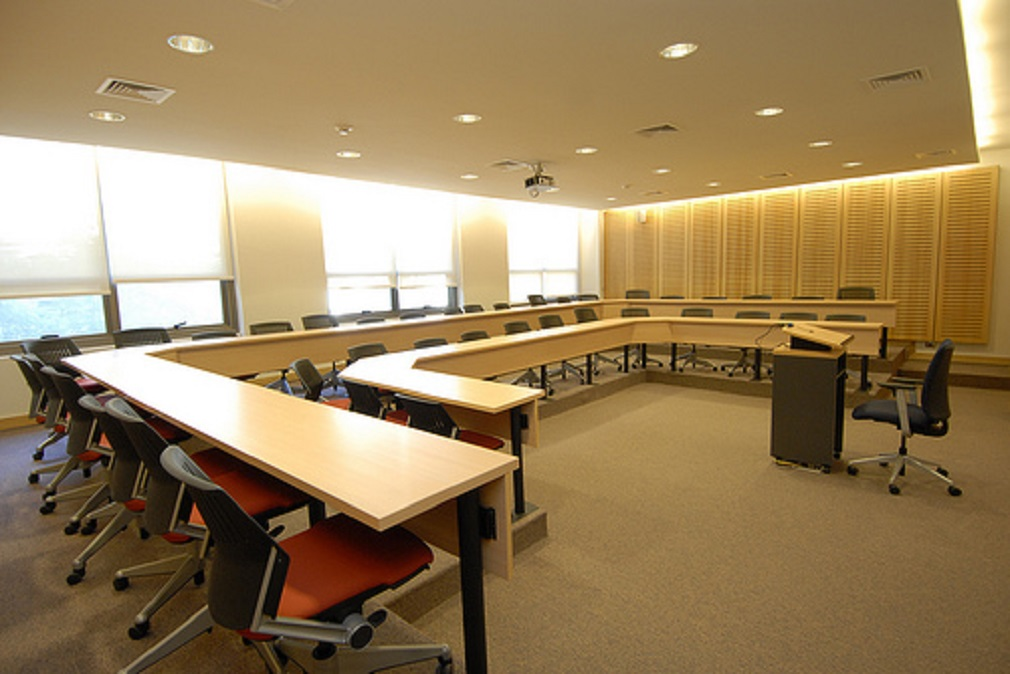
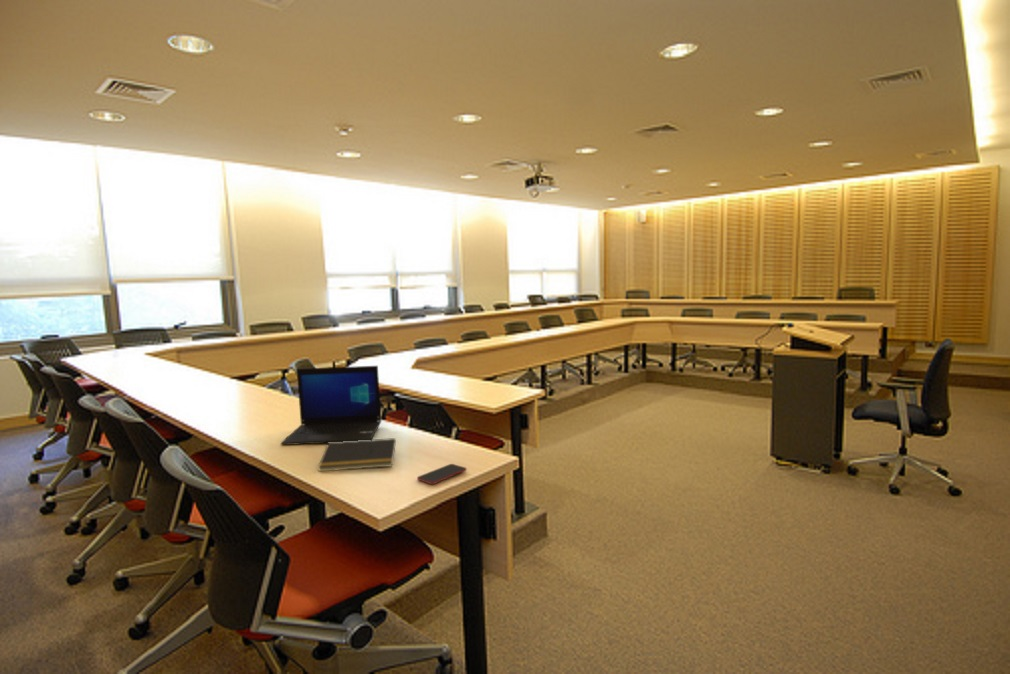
+ notepad [317,437,397,472]
+ laptop [280,365,382,446]
+ smartphone [416,463,468,485]
